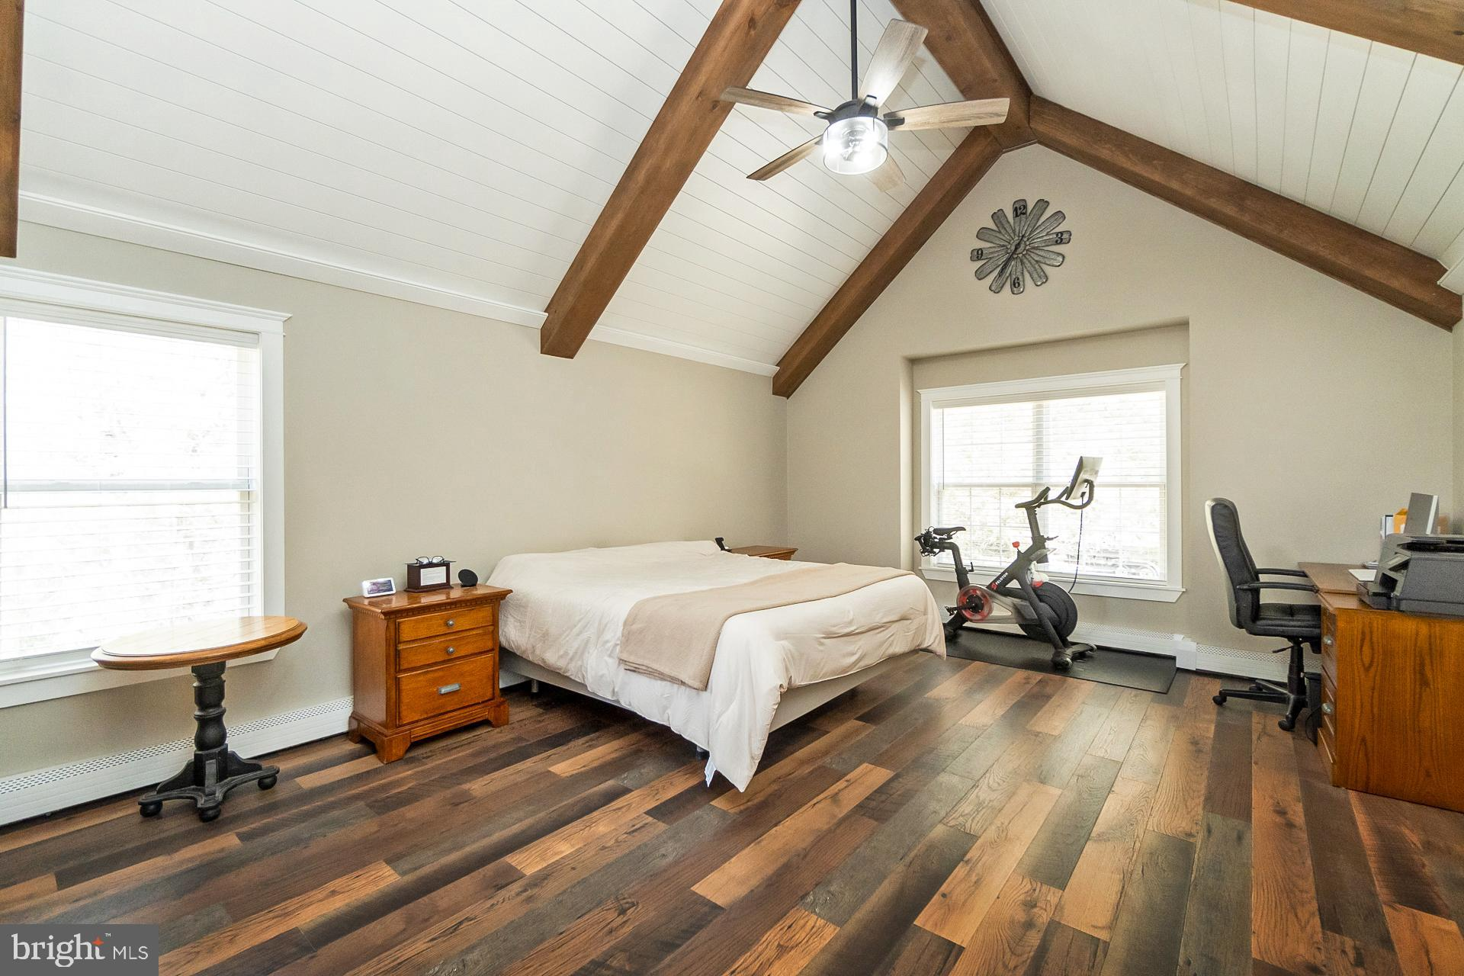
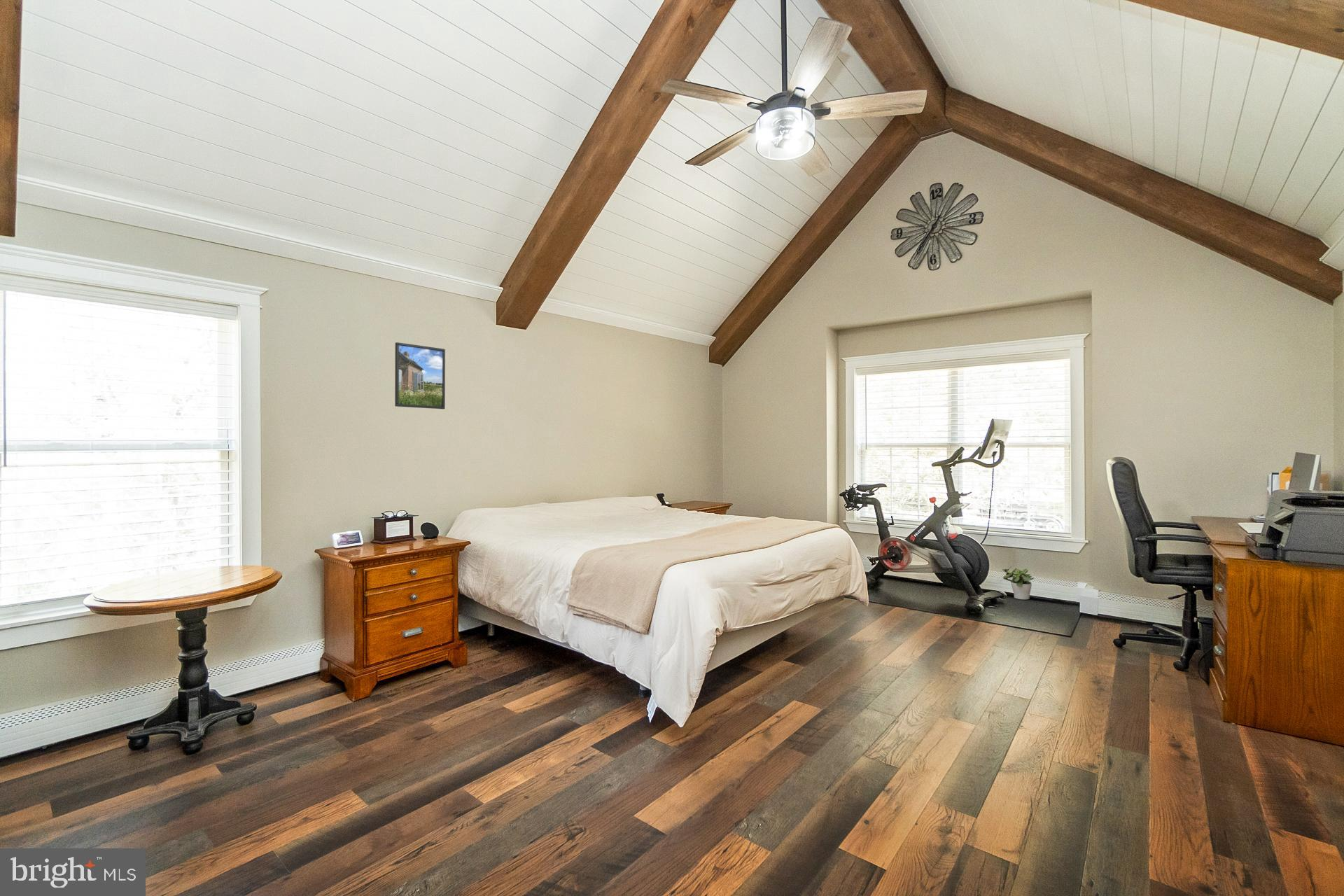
+ potted plant [1002,566,1035,601]
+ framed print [394,342,446,409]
